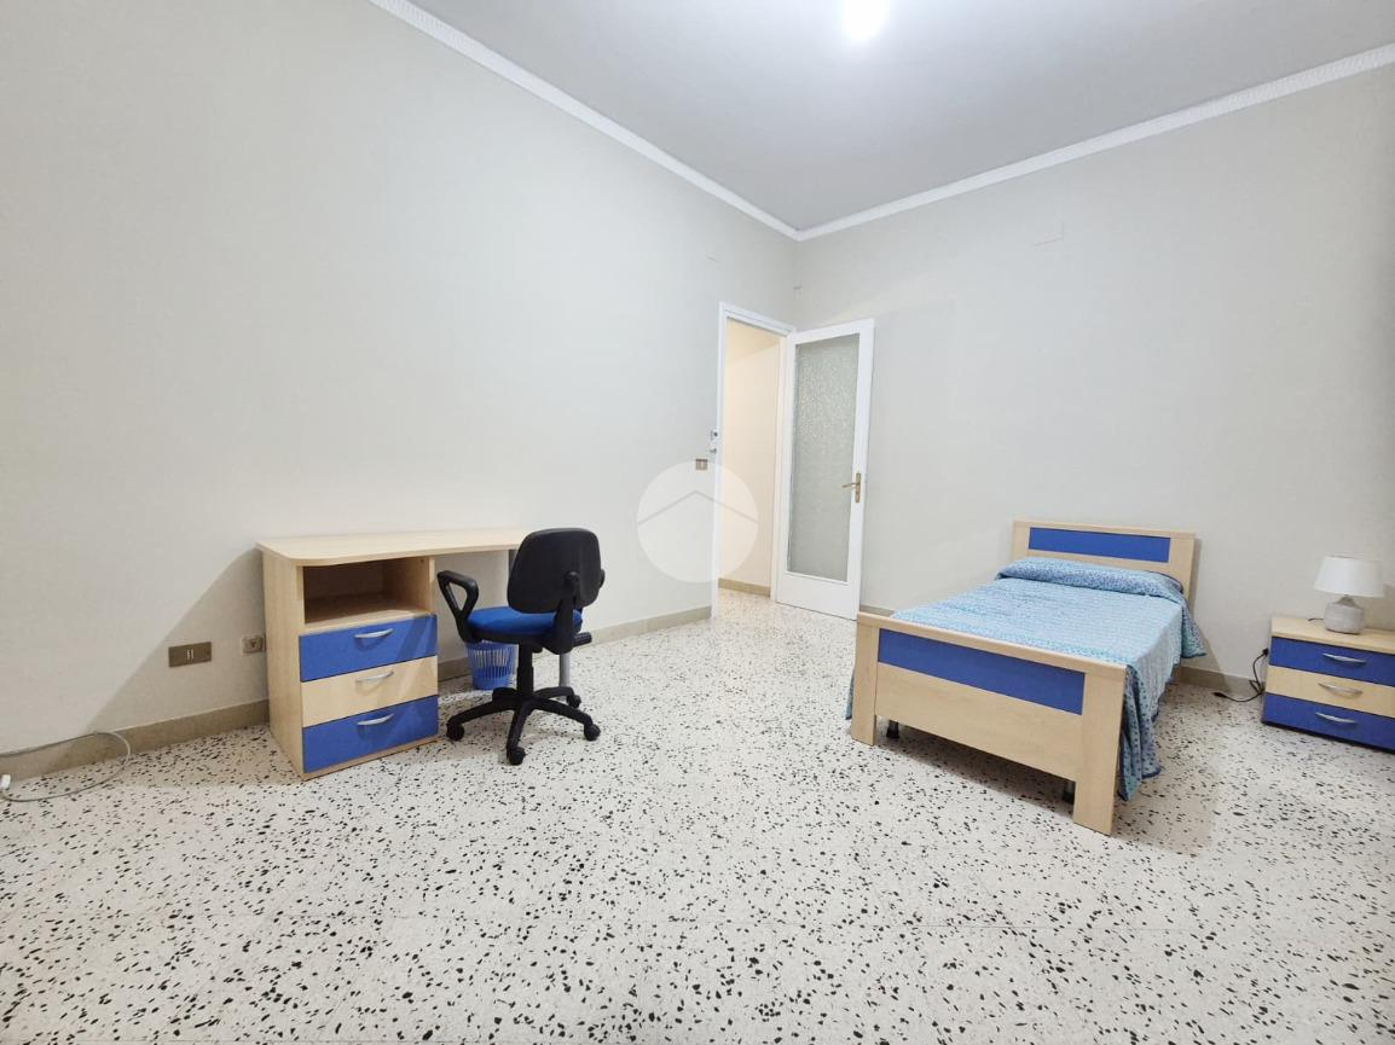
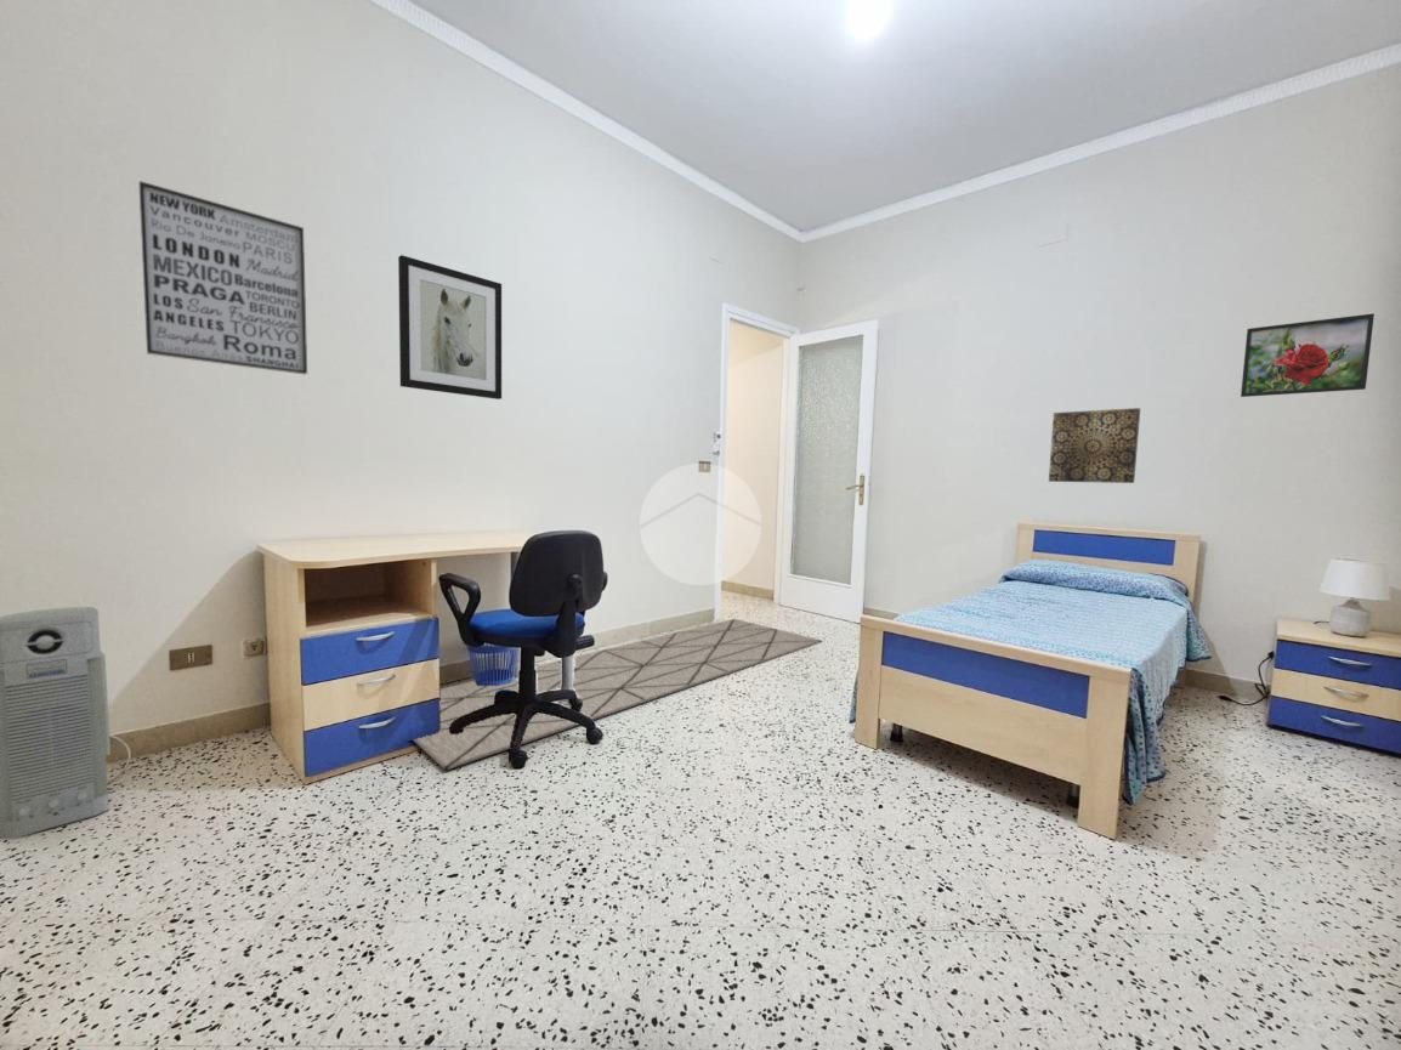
+ wall art [137,180,308,375]
+ rug [413,618,823,771]
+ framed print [1240,312,1376,398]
+ wall art [1048,407,1141,484]
+ air purifier [0,606,112,840]
+ wall art [397,254,503,401]
